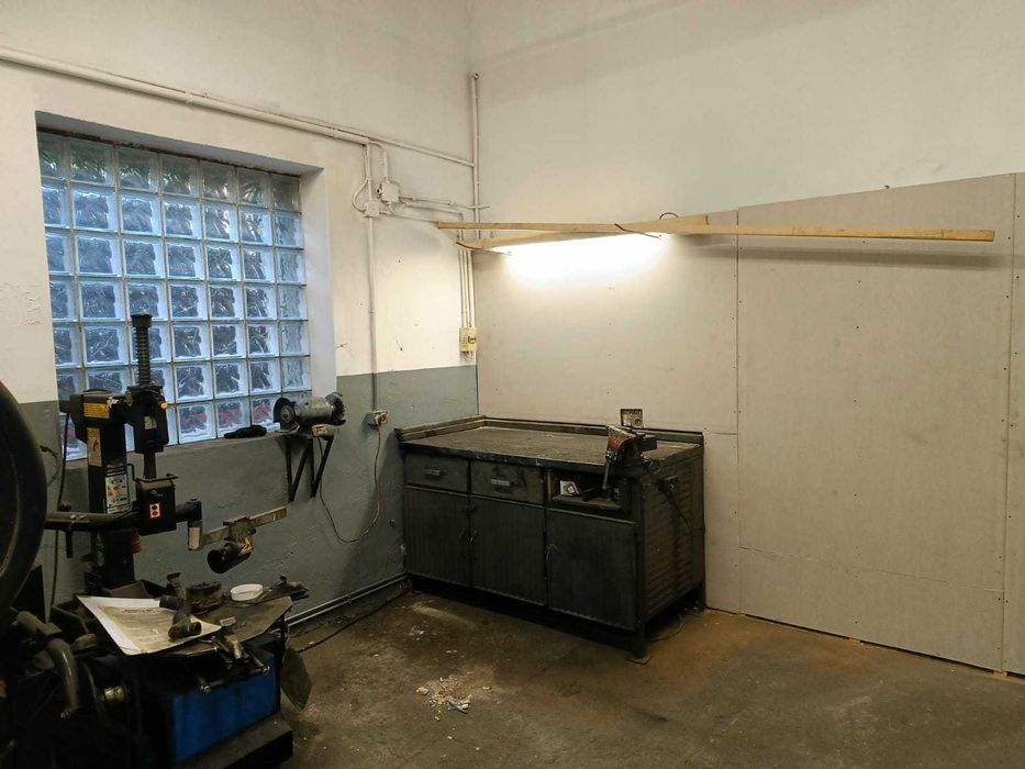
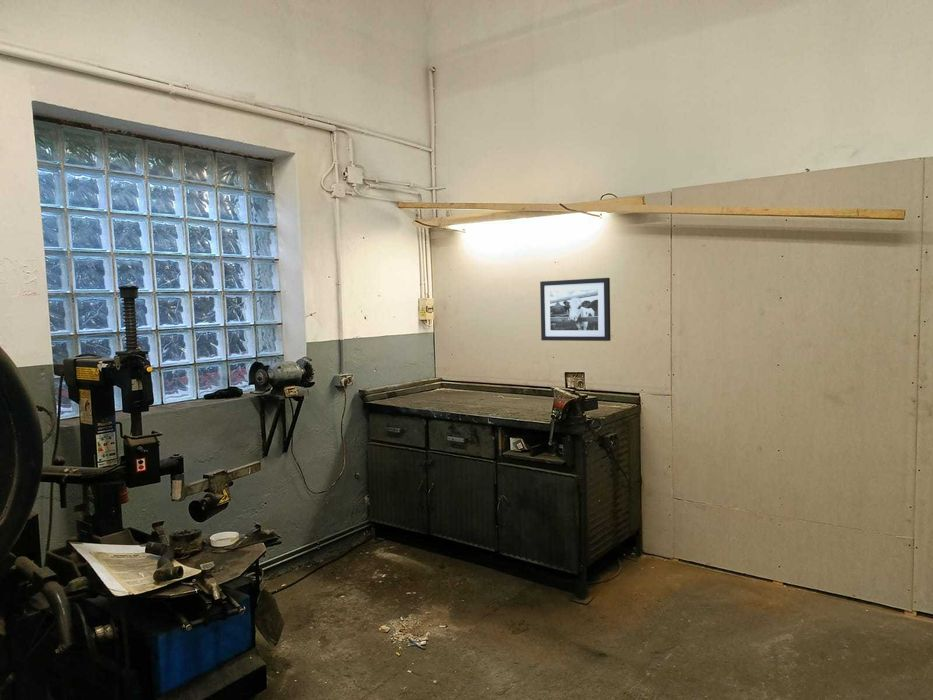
+ picture frame [539,277,612,342]
